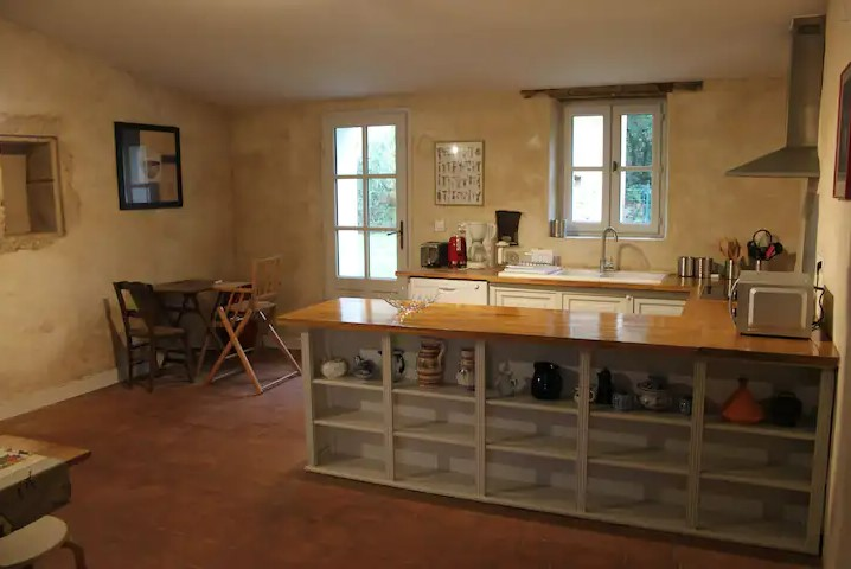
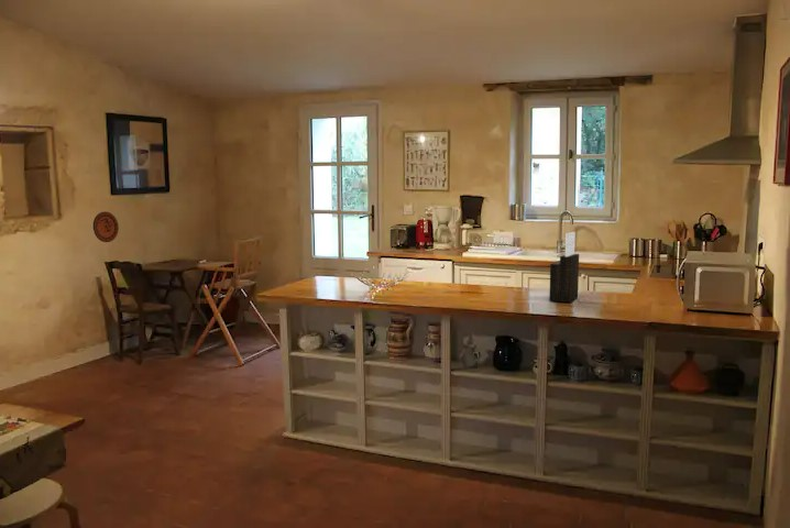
+ knife block [548,231,580,304]
+ decorative plate [92,211,120,243]
